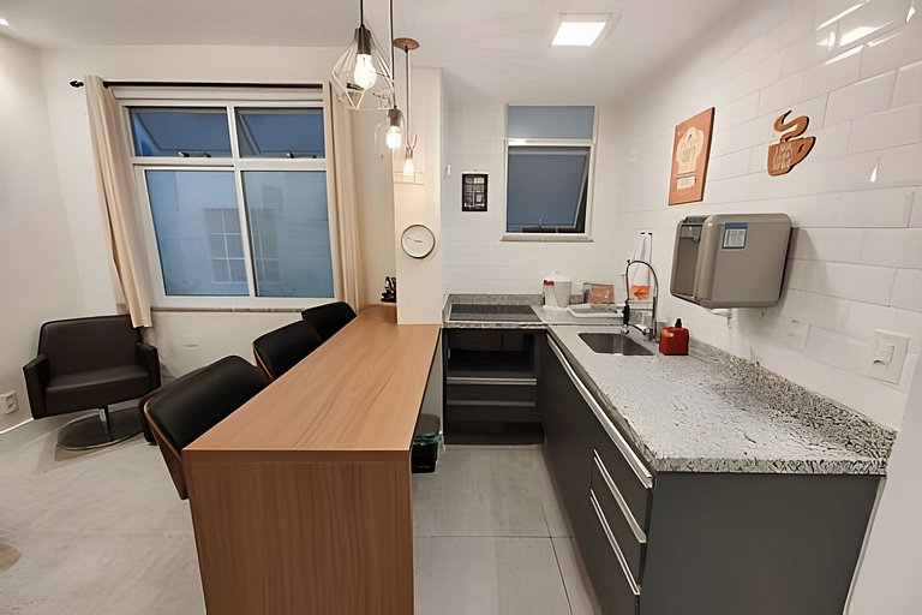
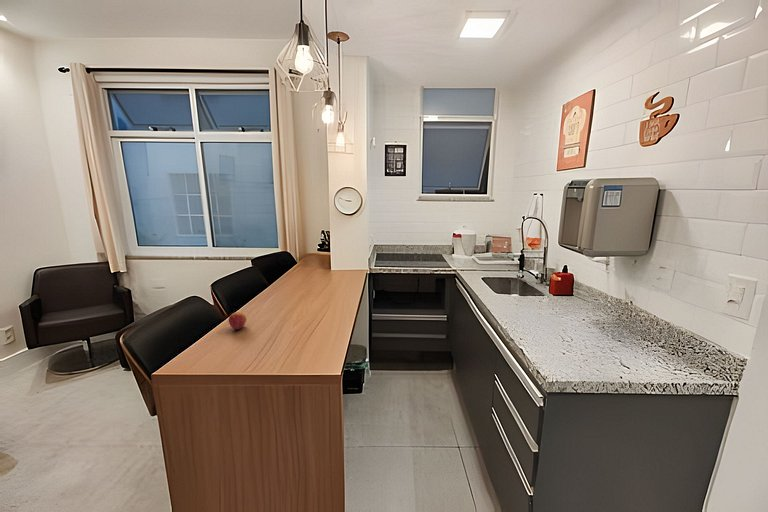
+ fruit [228,311,247,330]
